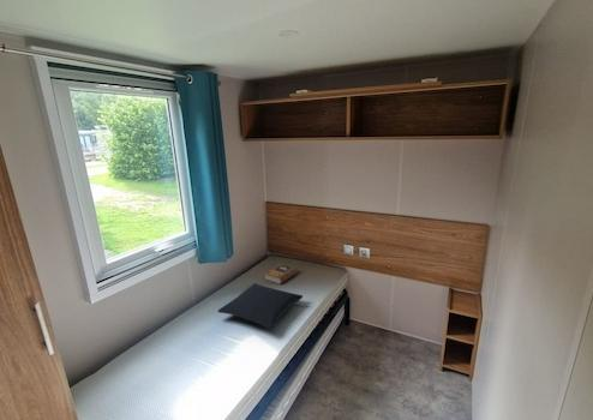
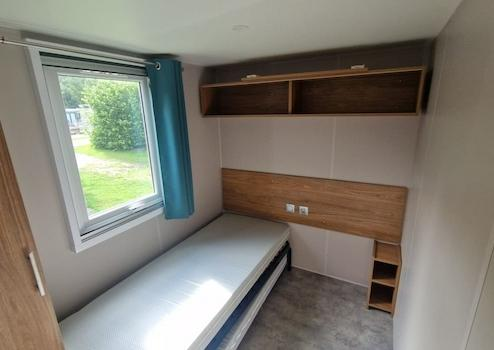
- pillow [217,282,304,330]
- book [263,263,298,286]
